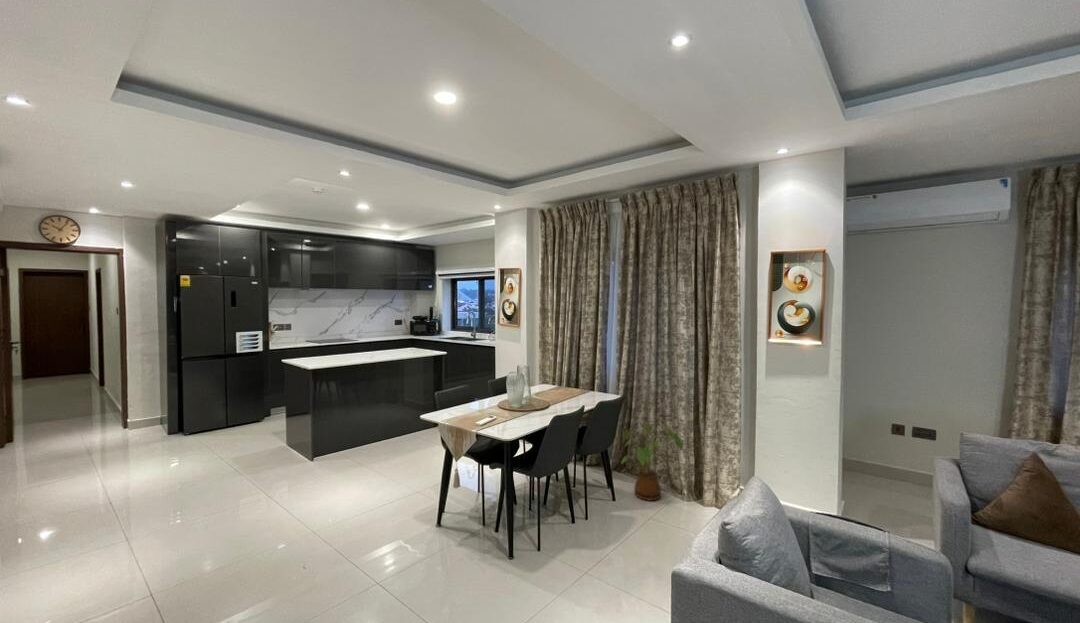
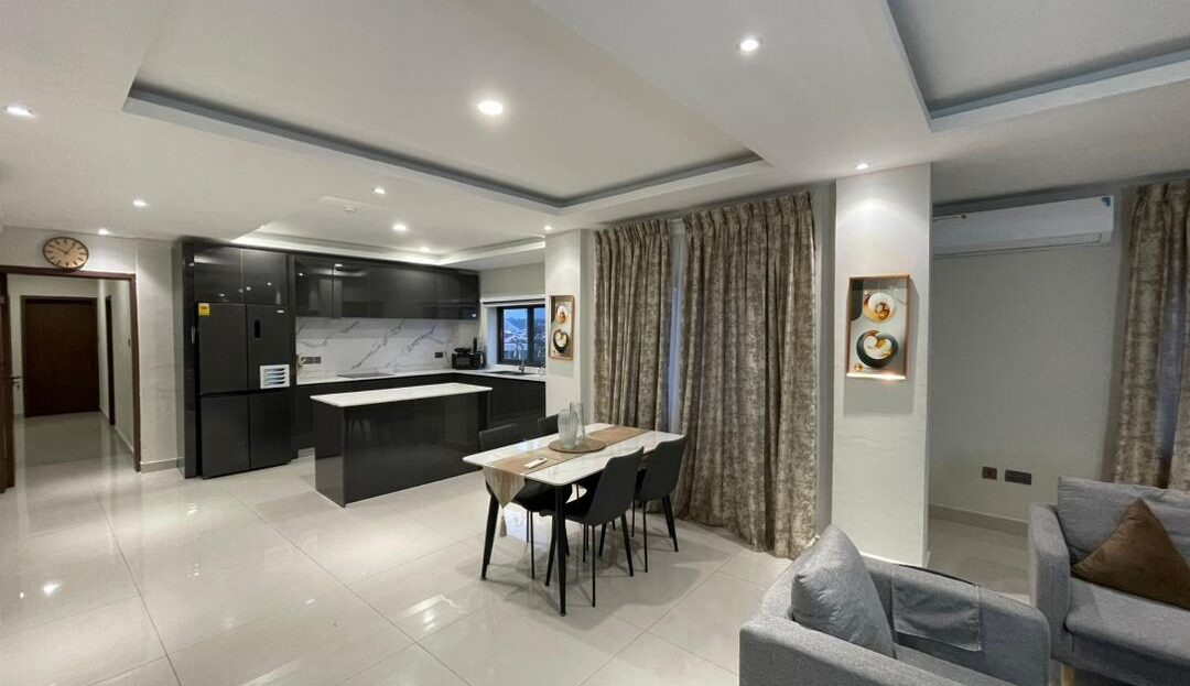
- house plant [620,423,685,502]
